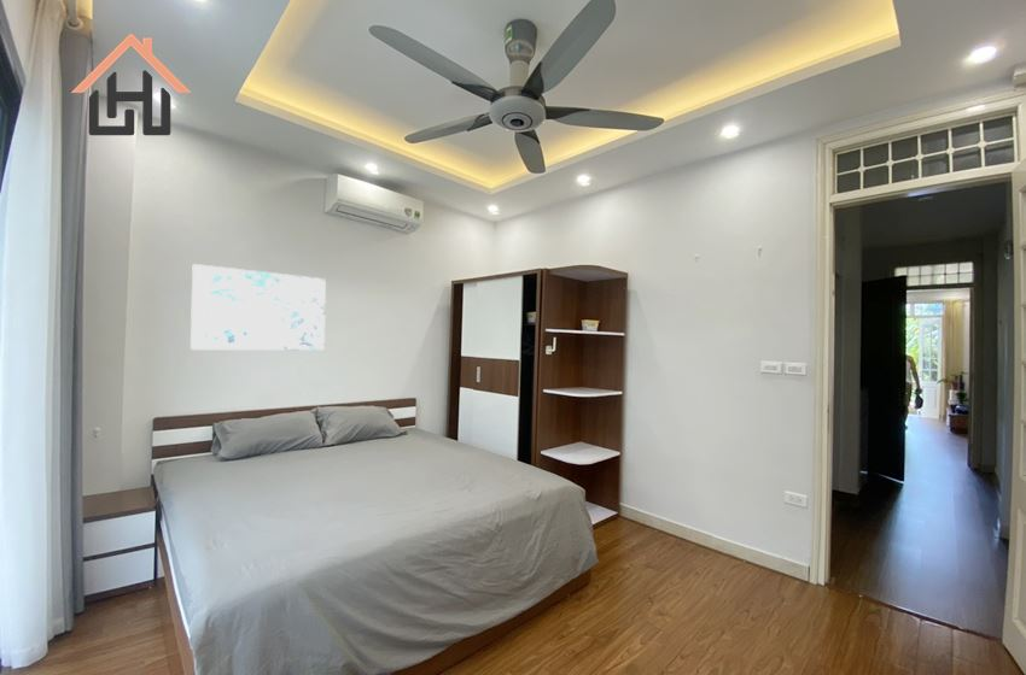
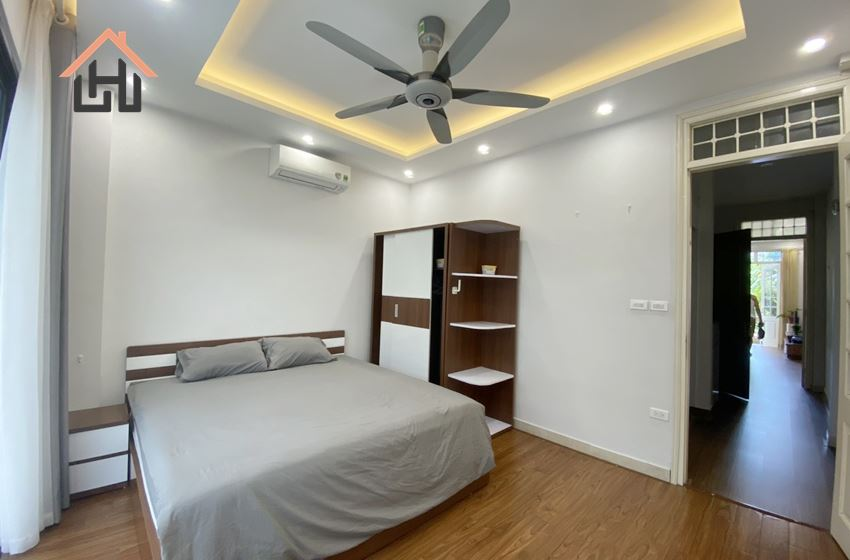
- wall art [190,263,327,351]
